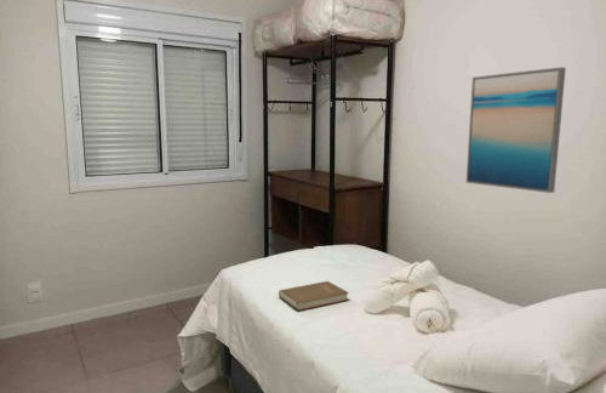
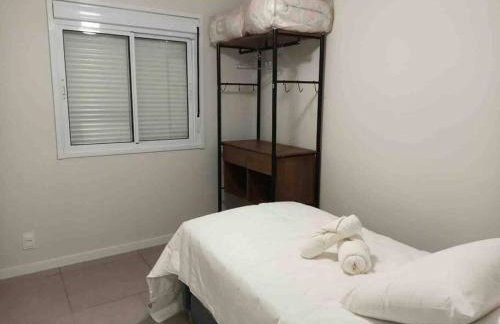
- book [278,280,350,312]
- wall art [465,67,567,194]
